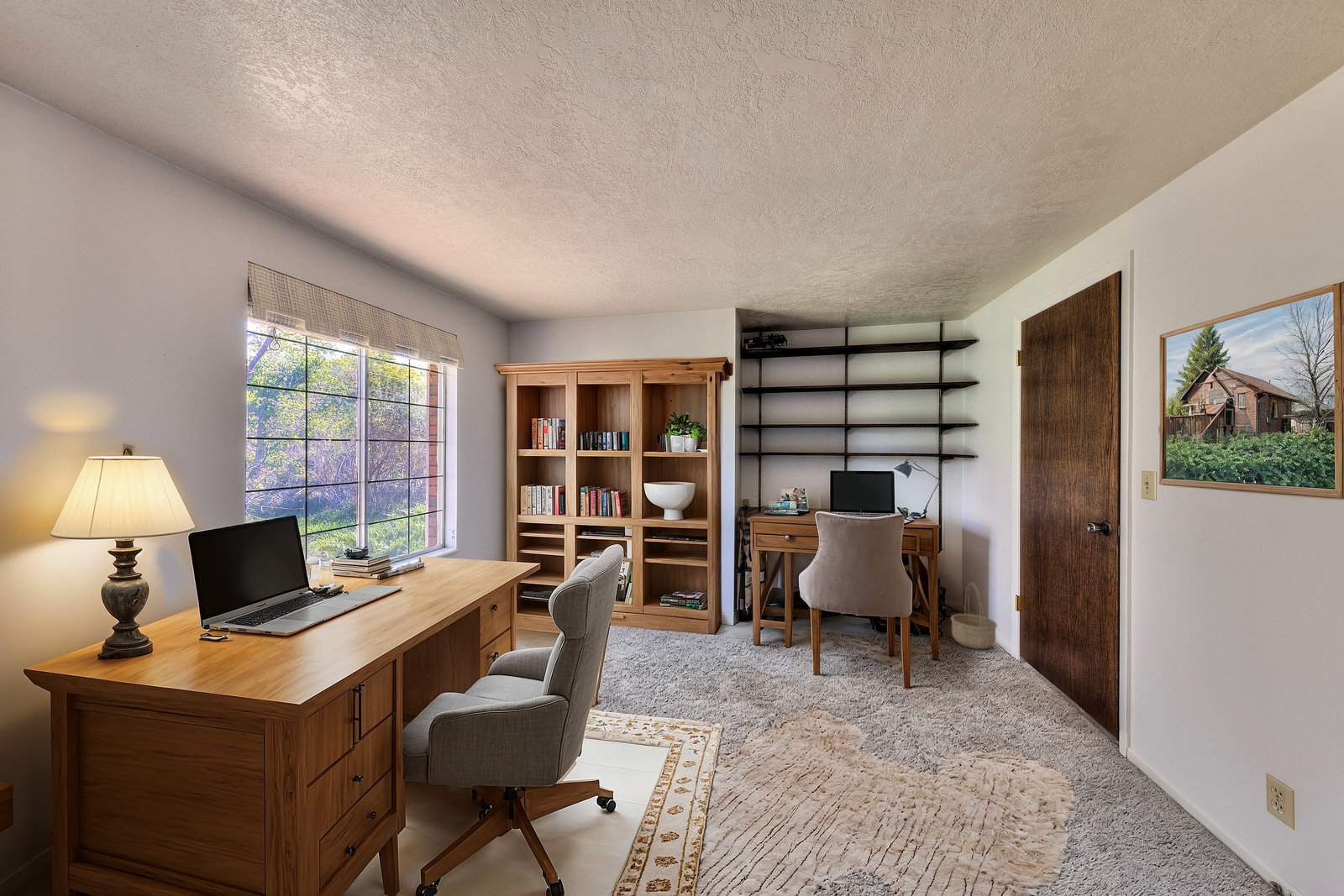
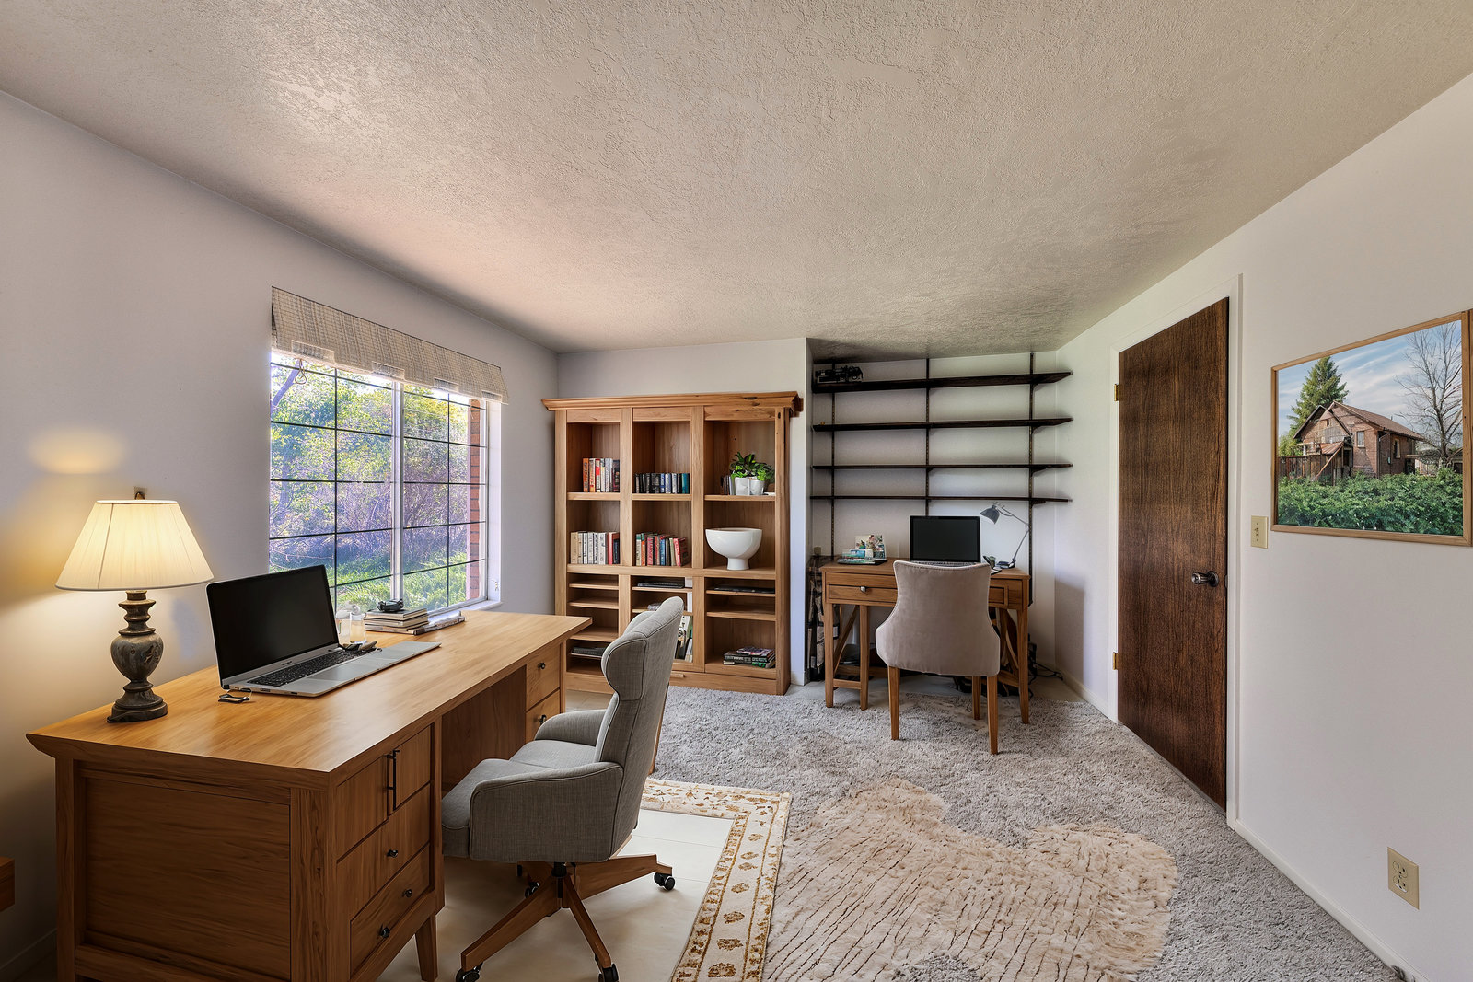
- basket [950,582,998,650]
